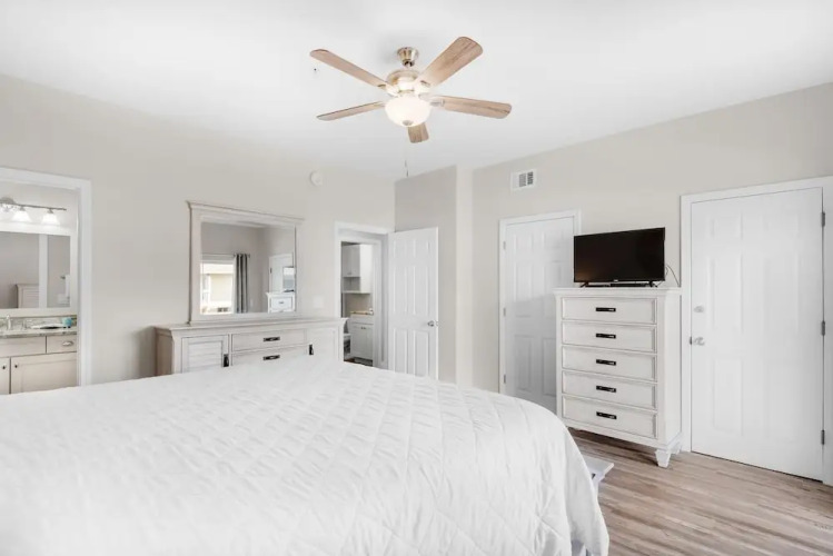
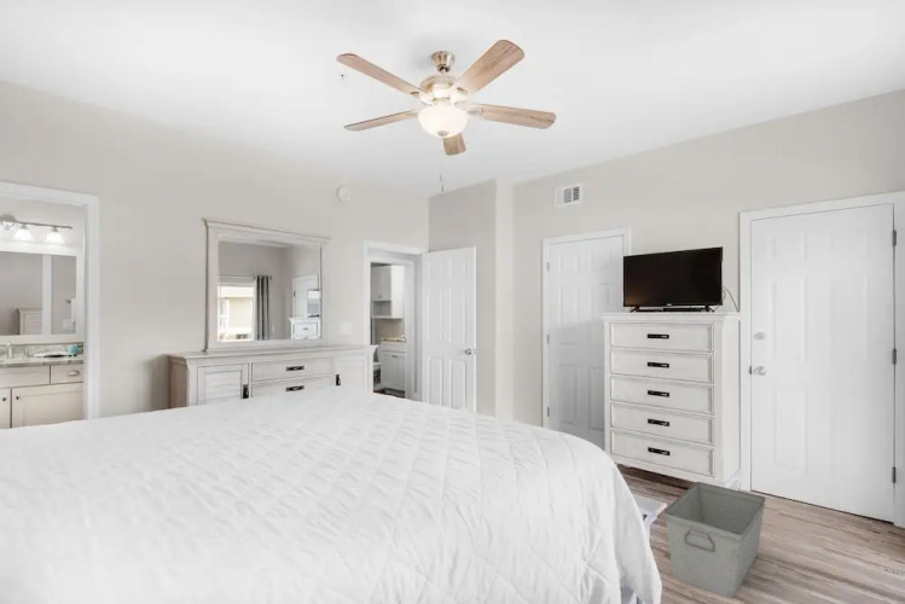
+ storage bin [663,481,767,599]
